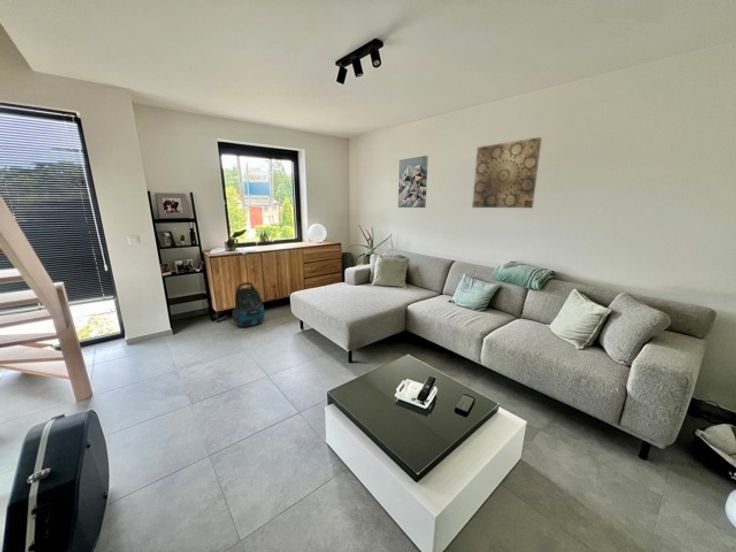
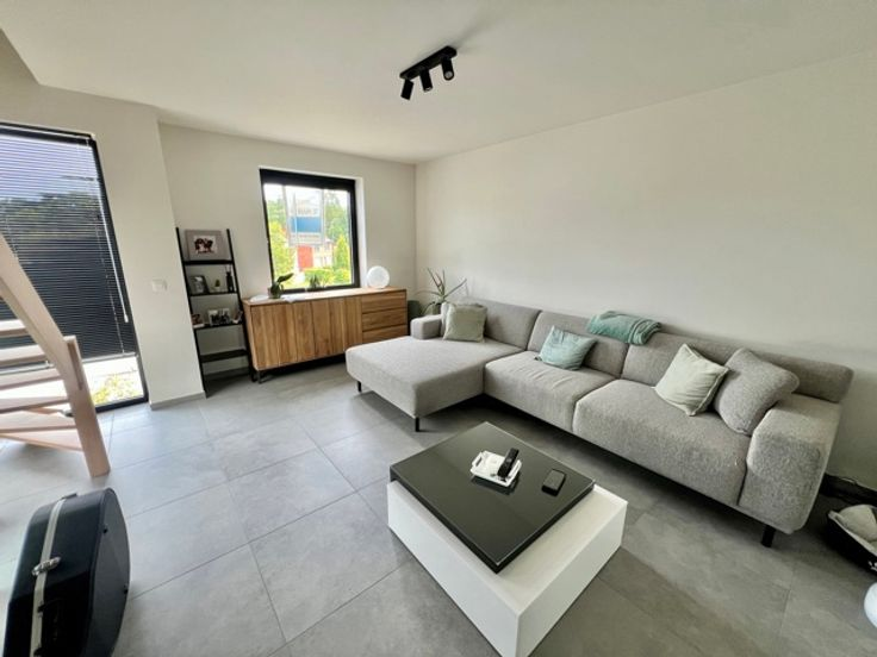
- vacuum cleaner [231,281,265,327]
- wall art [471,136,543,209]
- wall art [397,155,429,209]
